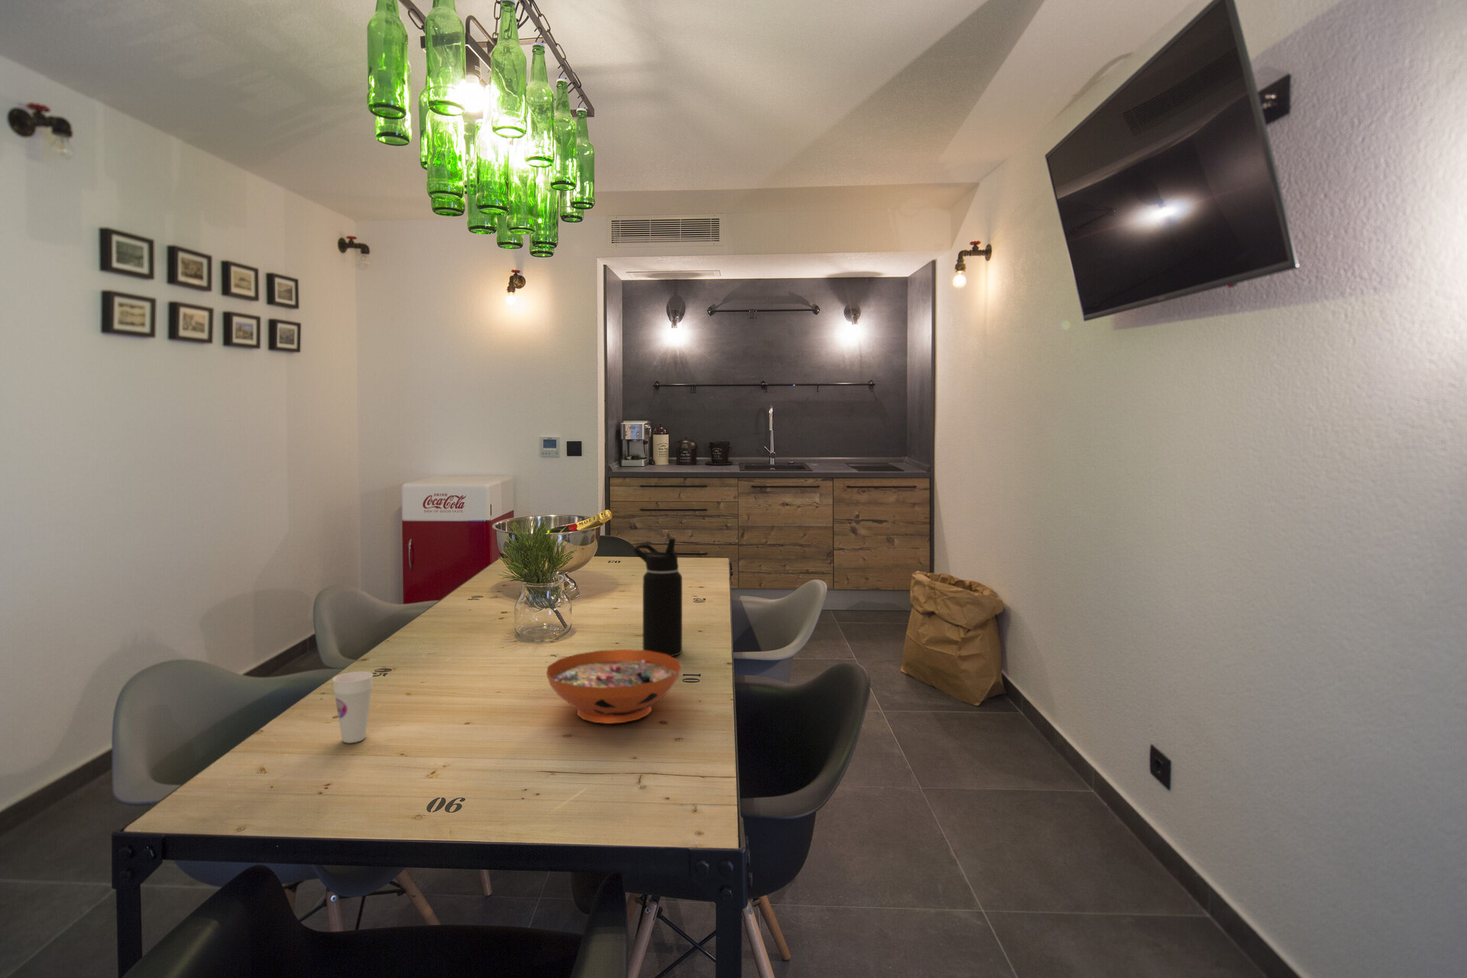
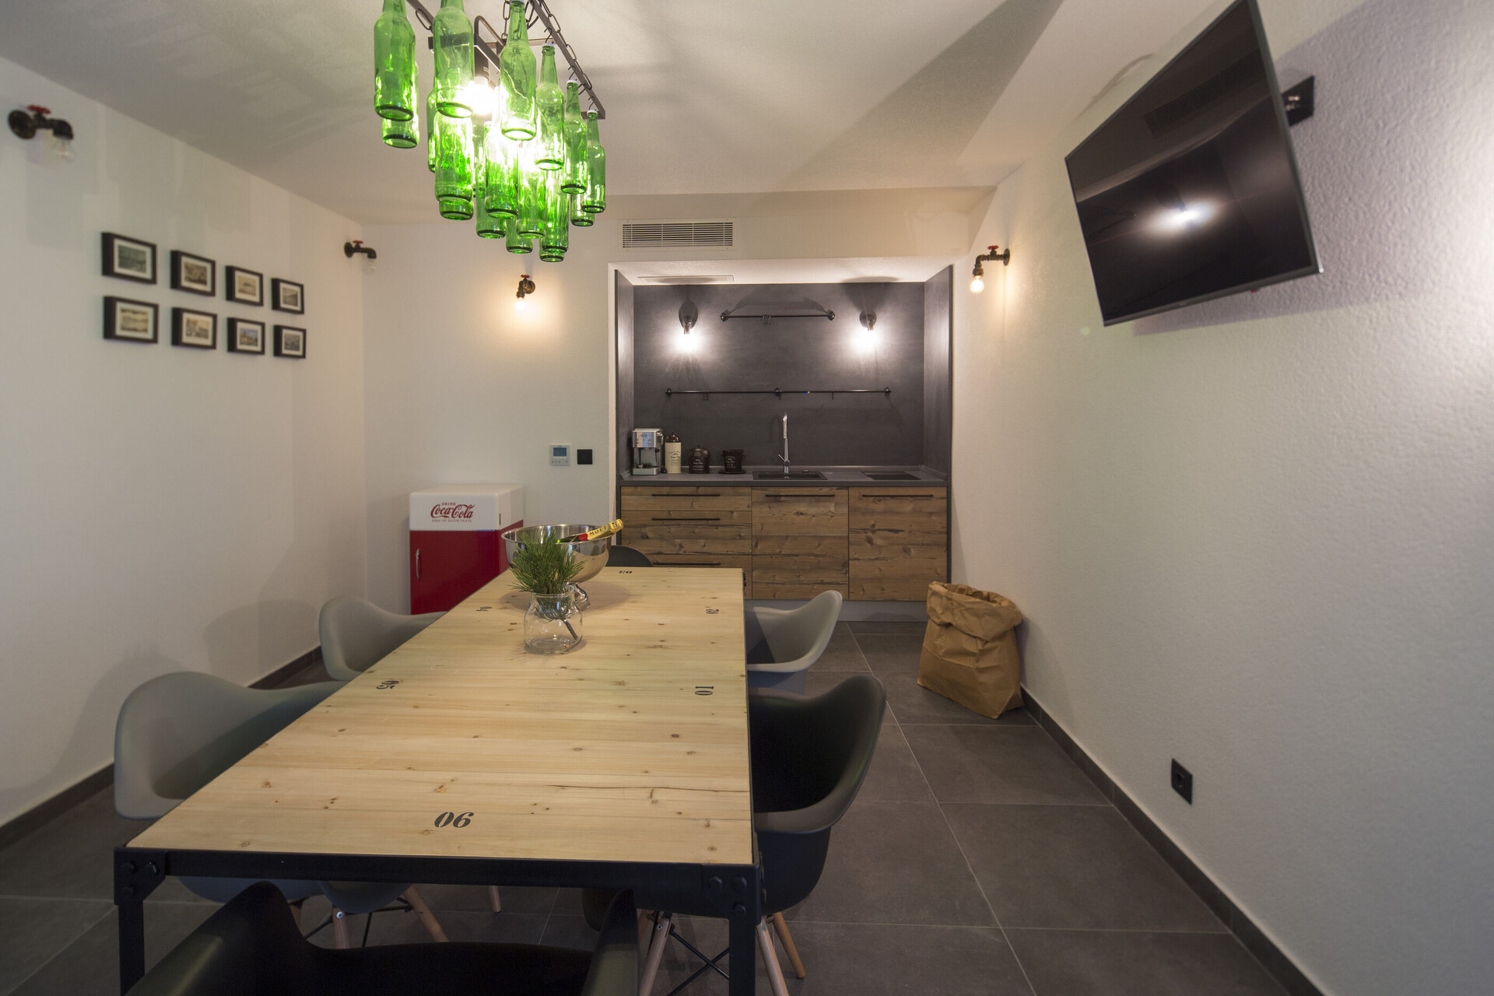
- decorative bowl [546,648,682,725]
- water bottle [633,537,683,657]
- cup [332,671,373,743]
